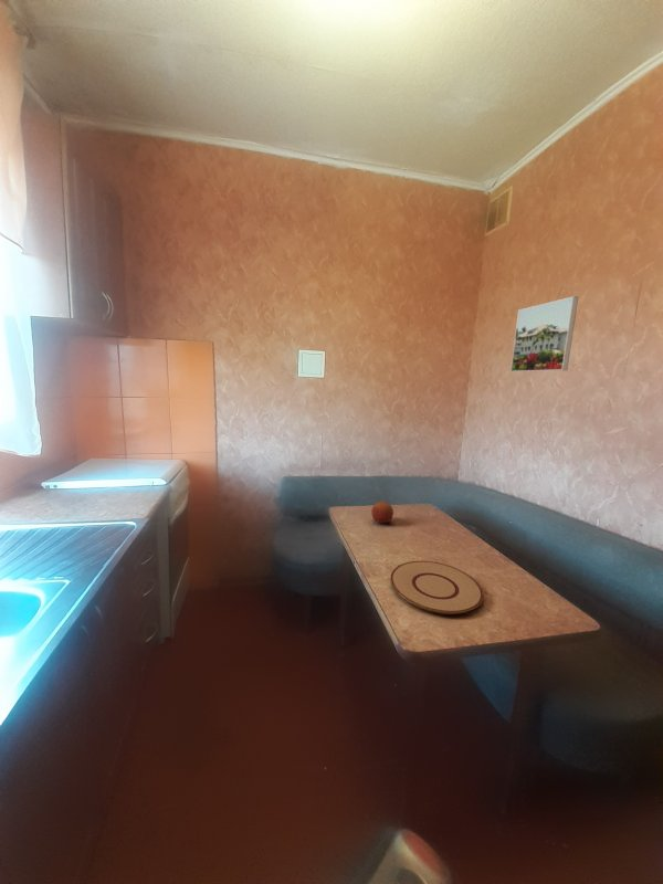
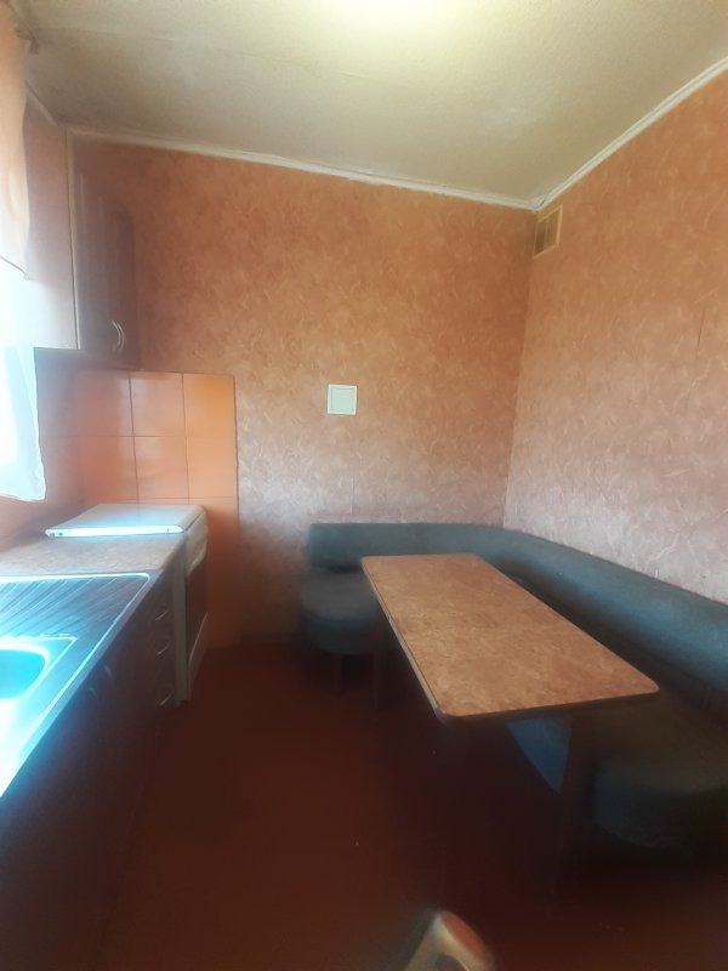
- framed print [509,295,579,373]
- fruit [370,499,394,524]
- plate [389,560,484,615]
